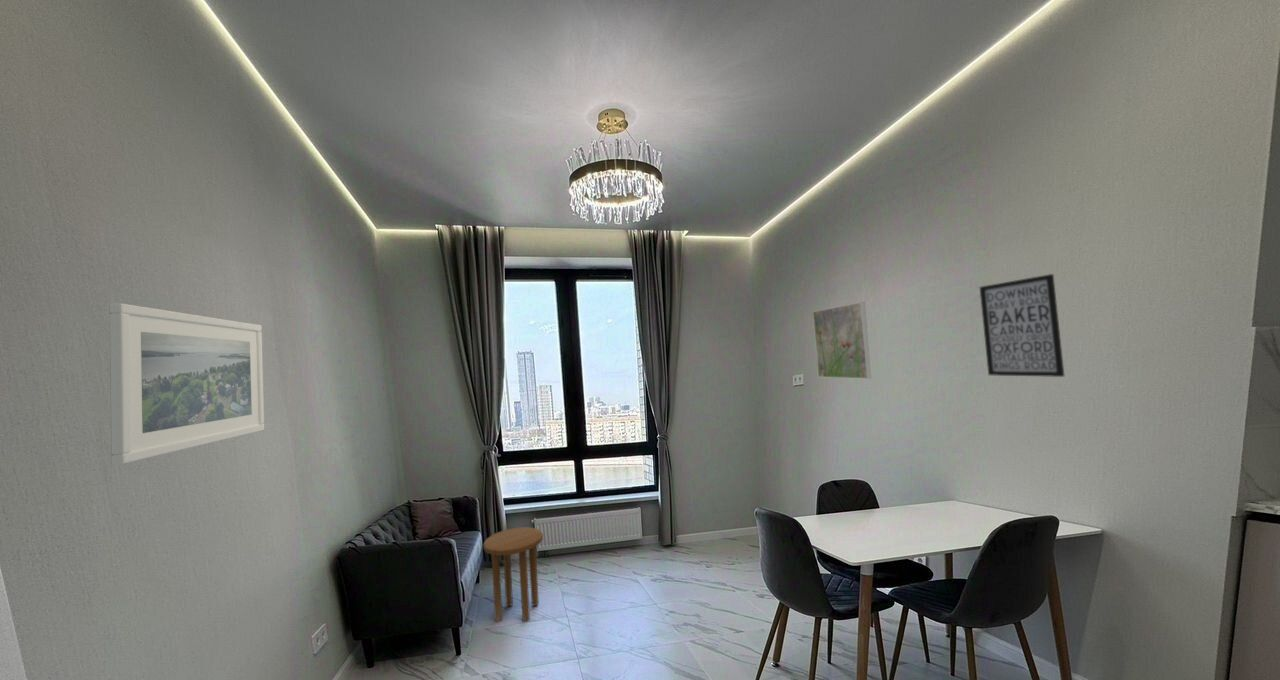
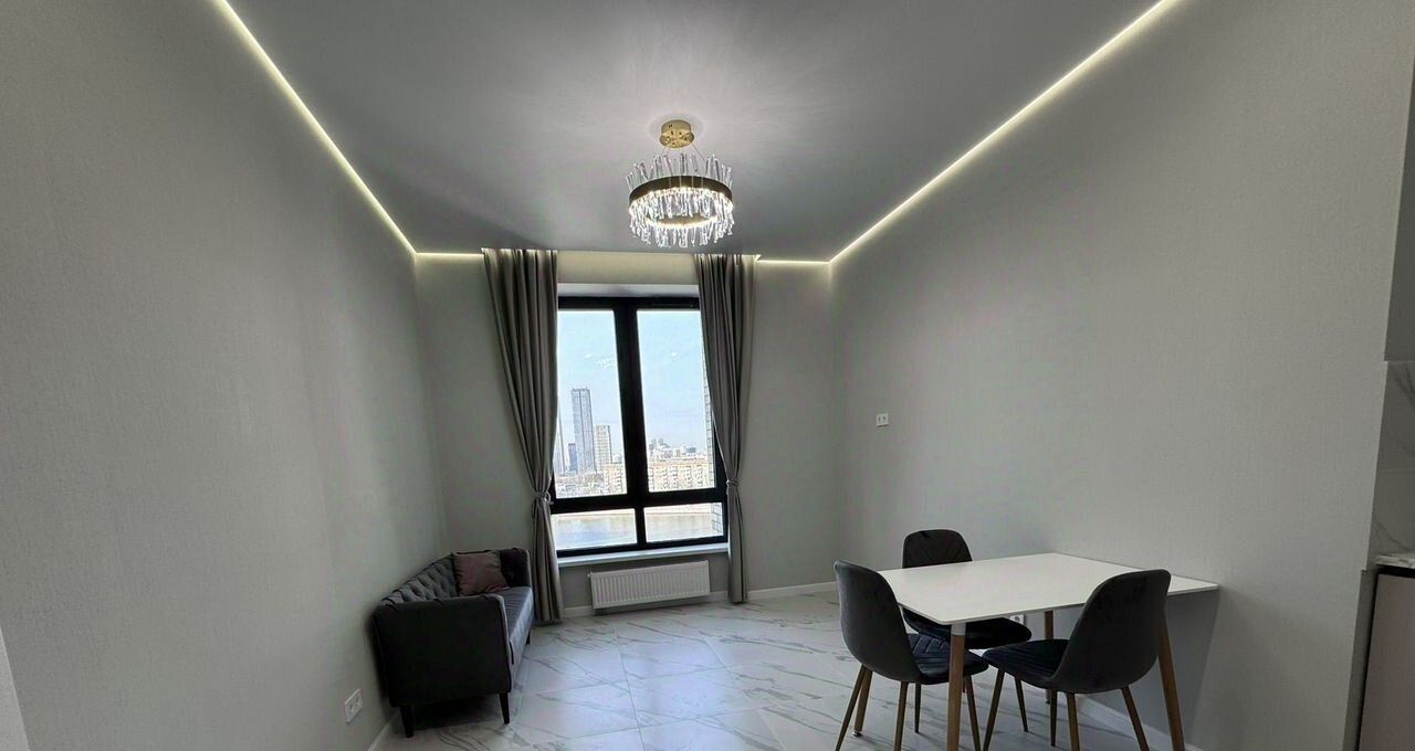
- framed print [109,302,265,466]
- wall art [979,273,1065,378]
- side table [482,526,544,623]
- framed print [812,301,872,380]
